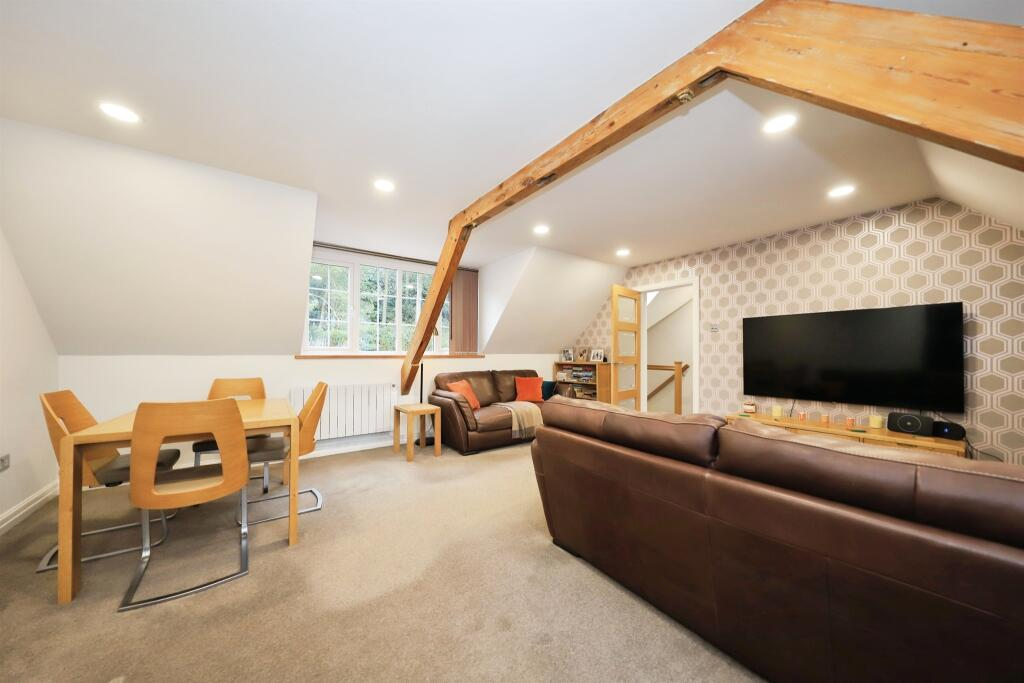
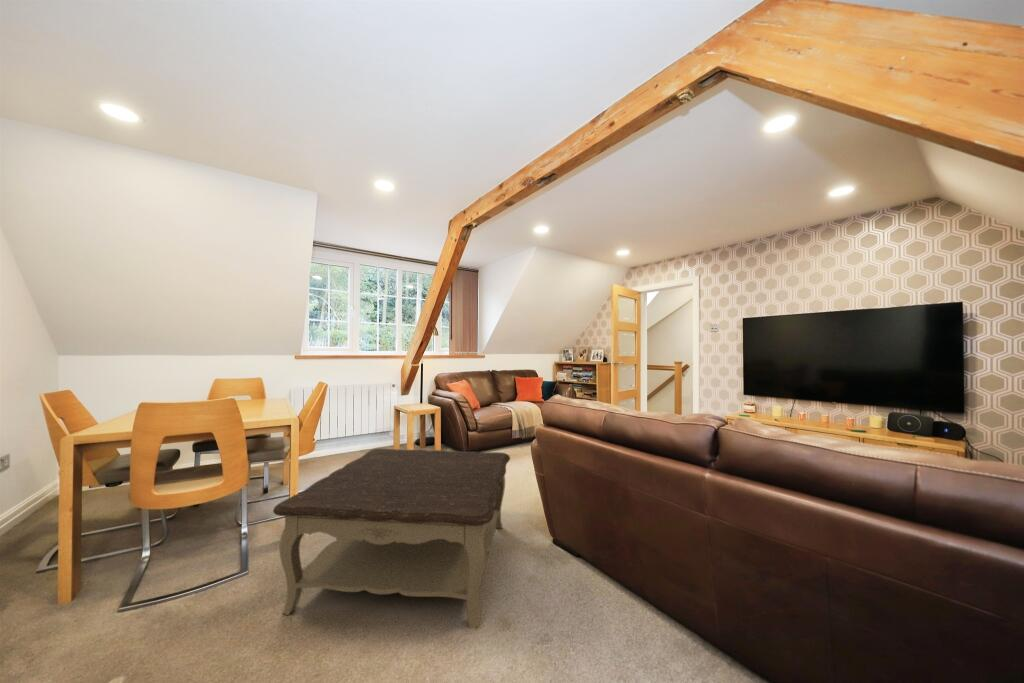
+ coffee table [272,448,511,630]
